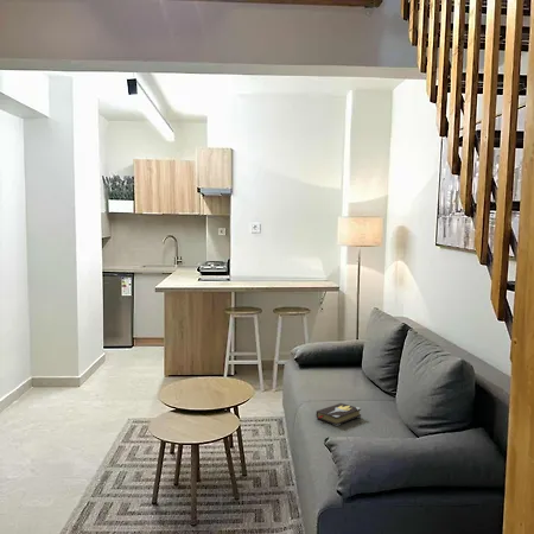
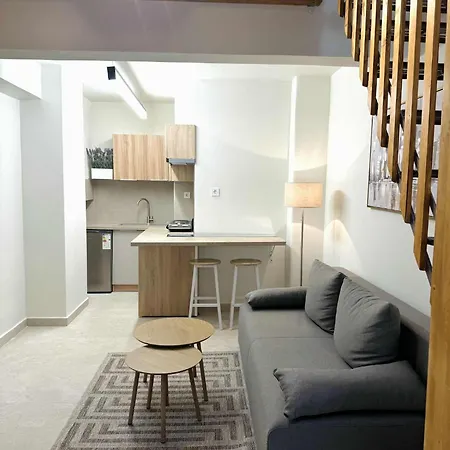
- hardback book [316,402,362,427]
